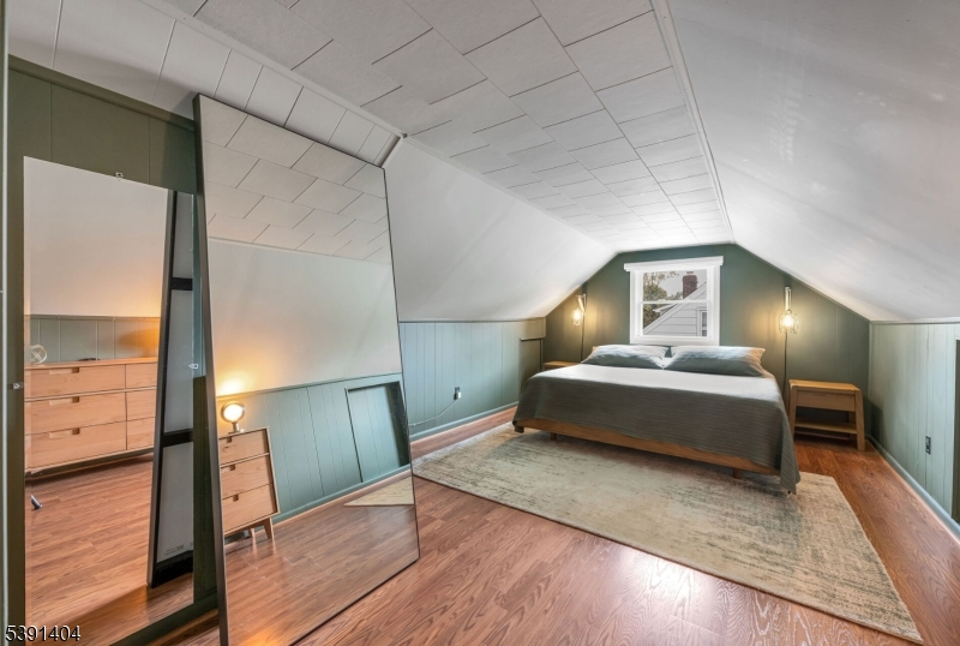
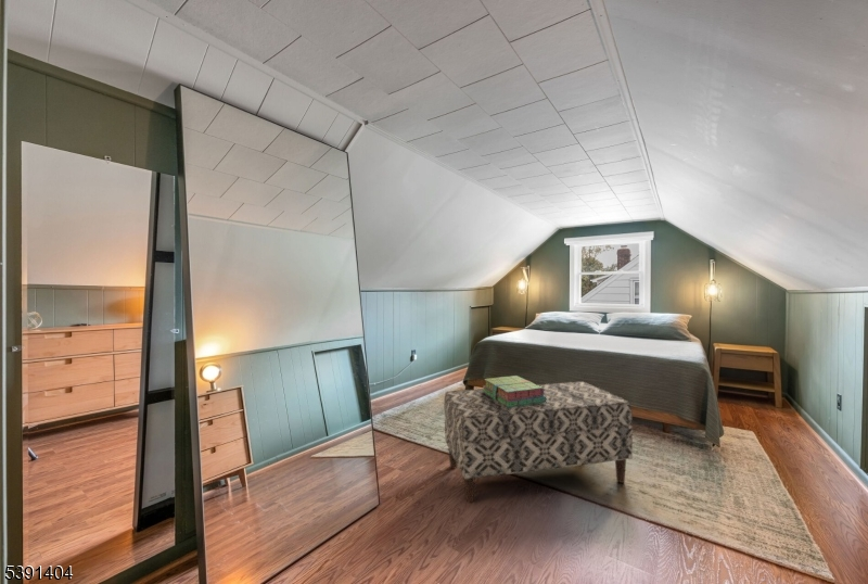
+ bench [443,380,634,504]
+ stack of books [482,374,547,408]
